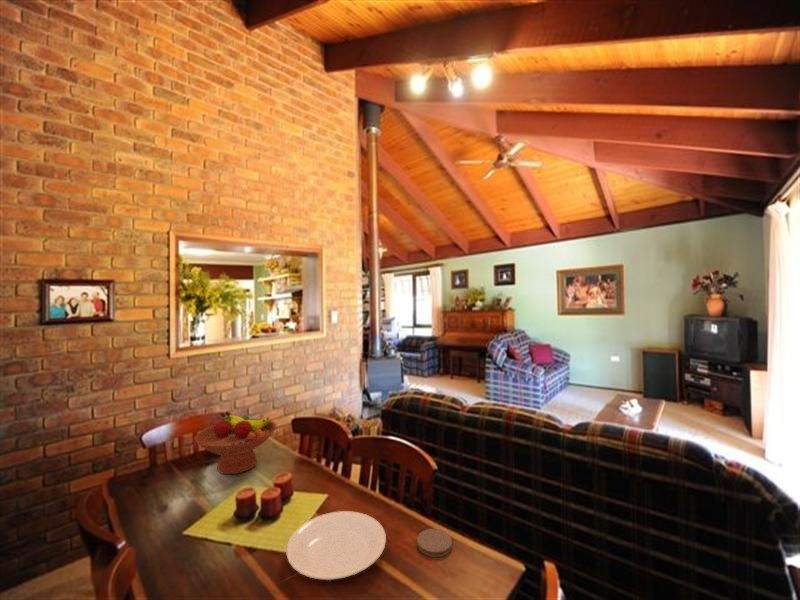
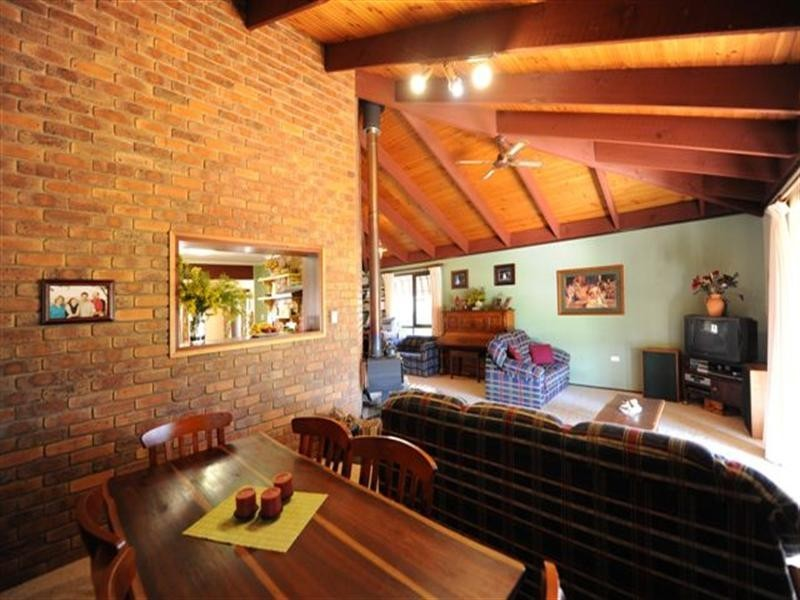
- fruit bowl [194,410,277,475]
- plate [286,510,387,581]
- coaster [416,528,453,558]
